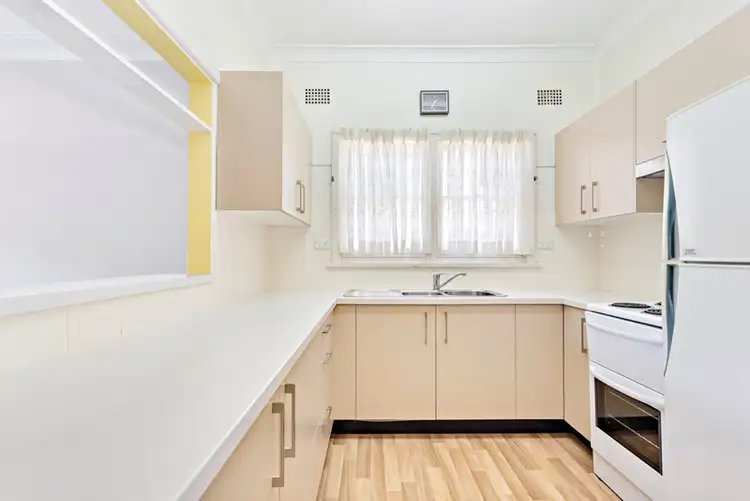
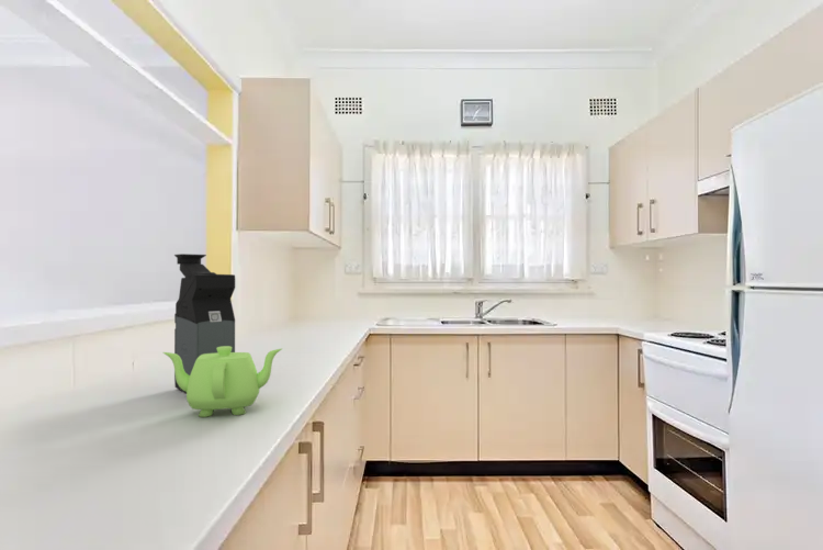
+ teapot [162,346,283,418]
+ coffee maker [173,252,236,394]
